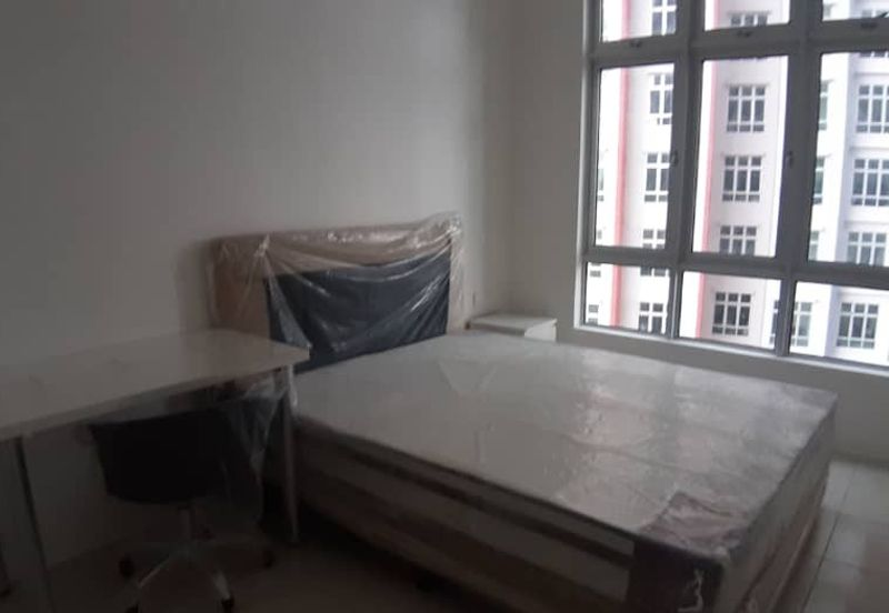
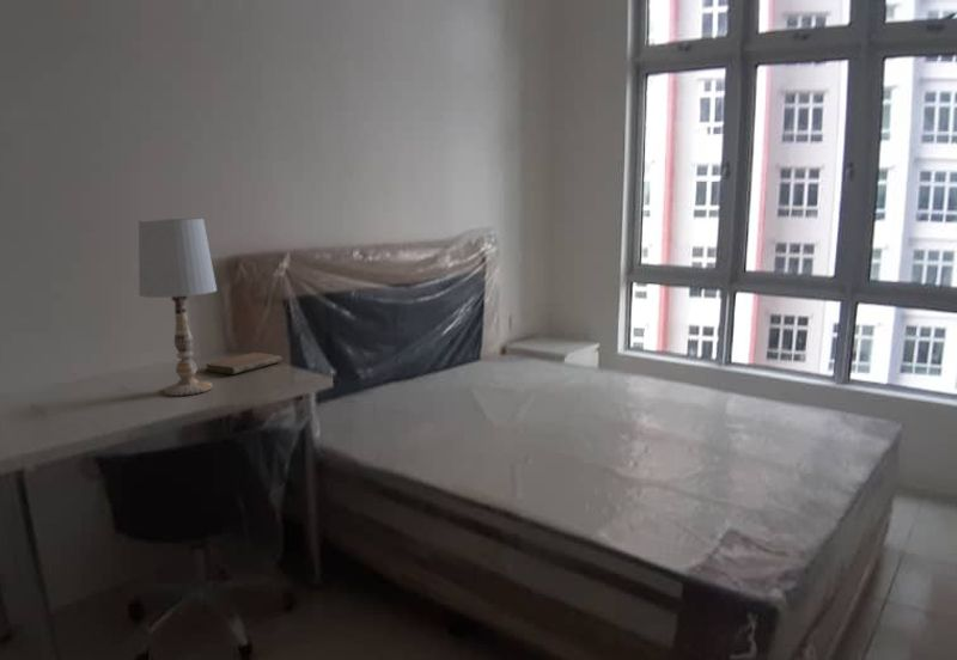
+ notebook [205,352,284,375]
+ table lamp [138,218,218,397]
